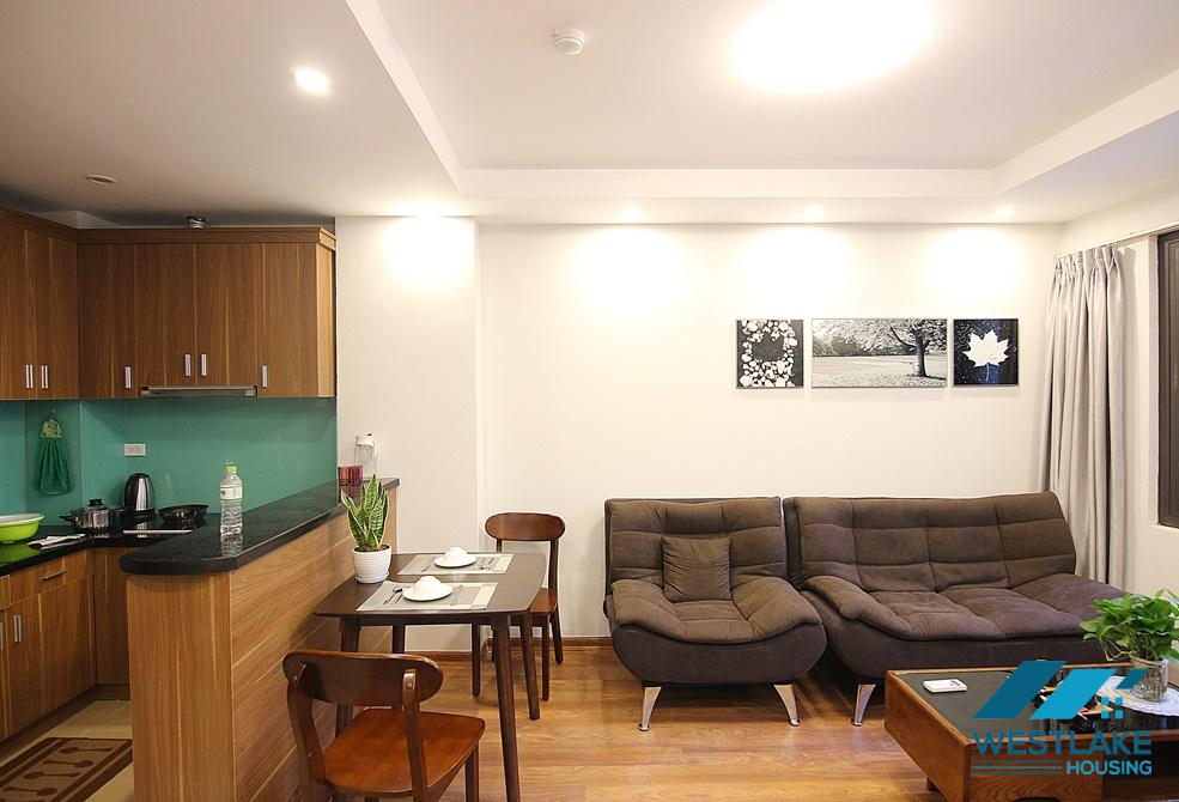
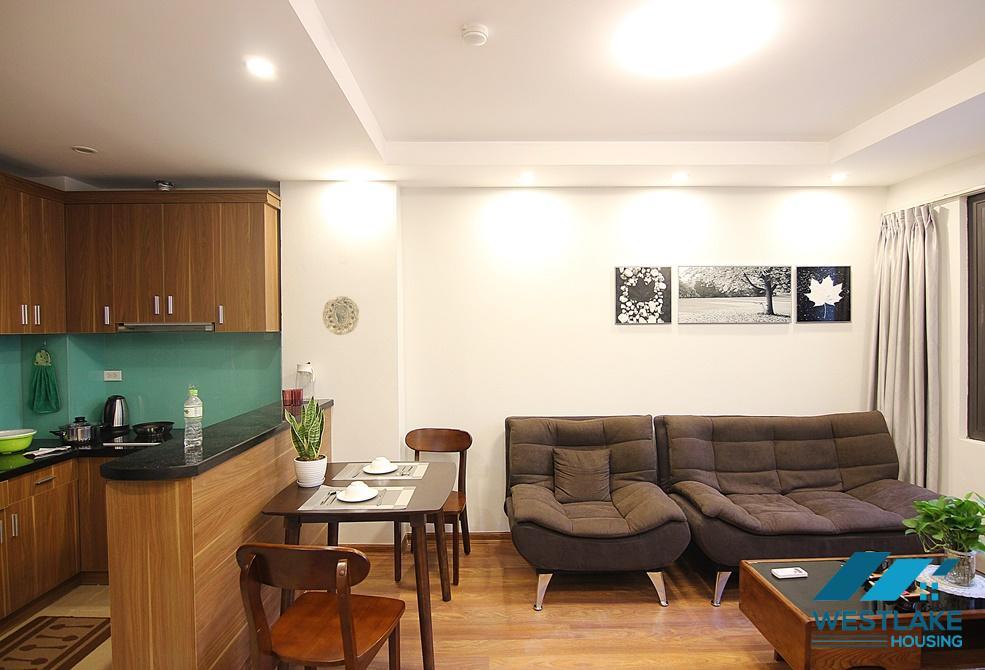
+ decorative plate [321,296,360,336]
